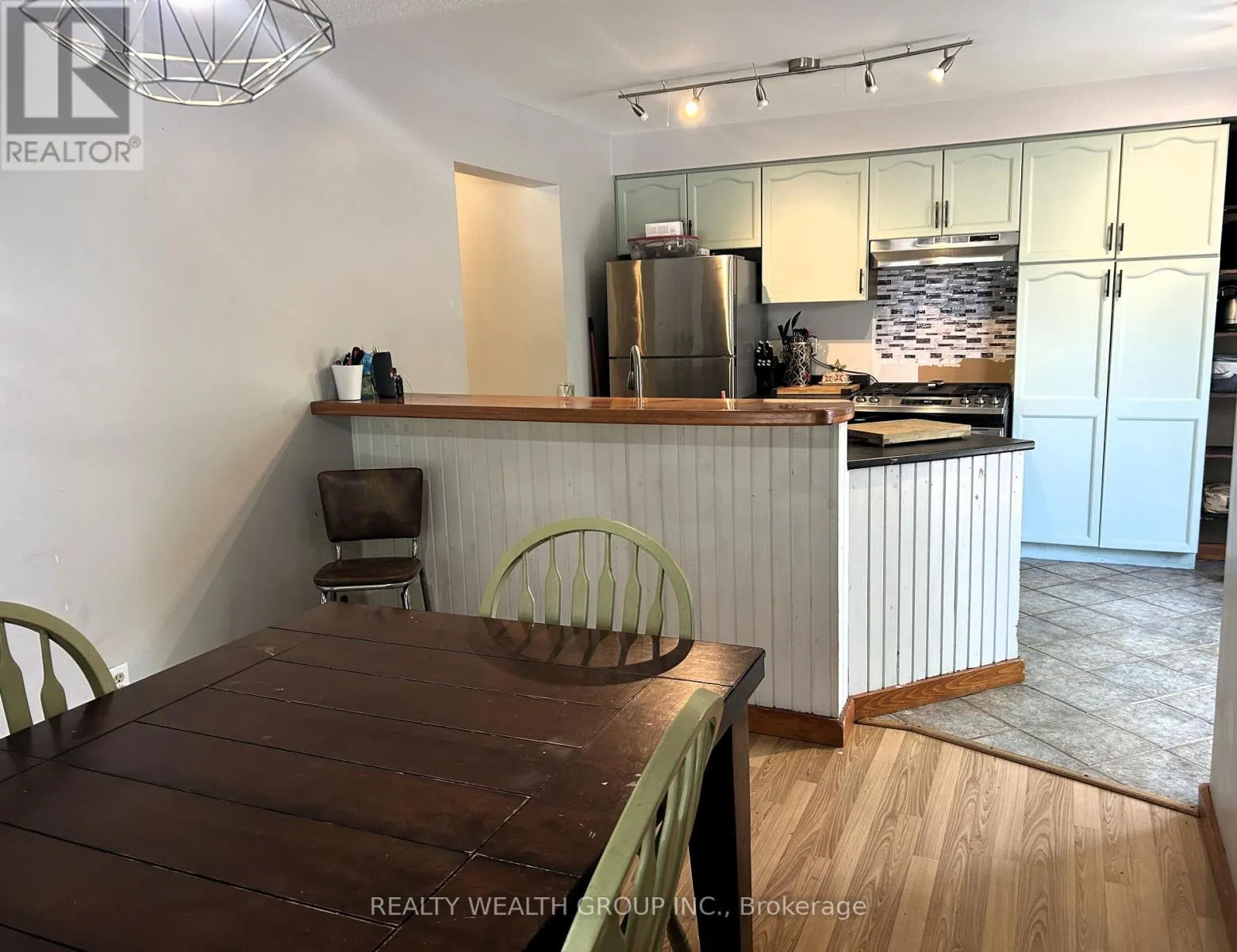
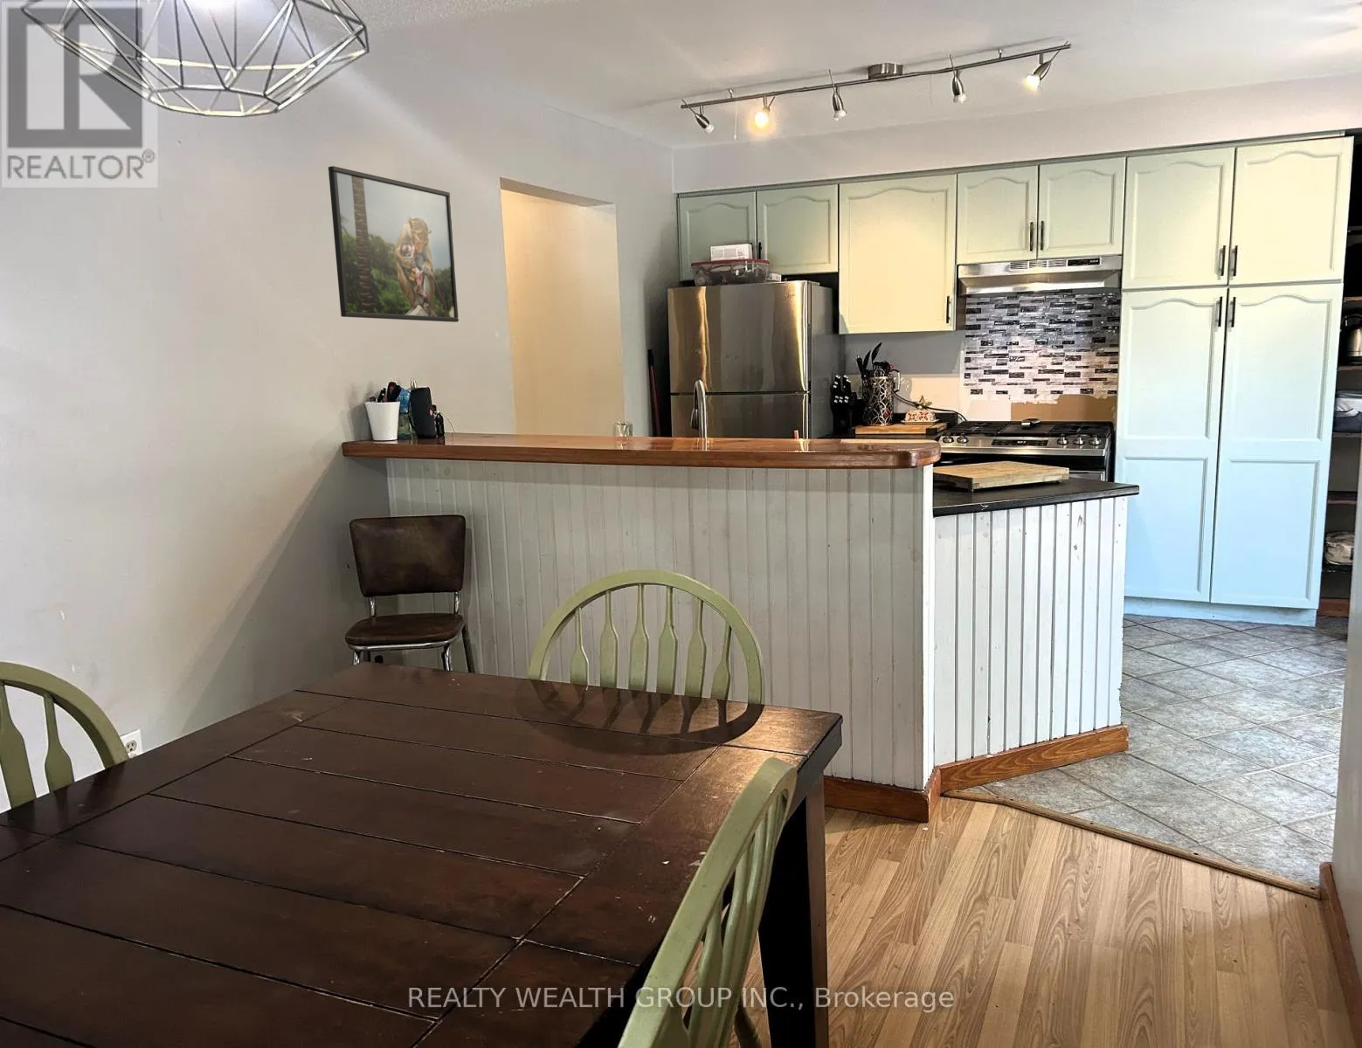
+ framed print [328,165,459,324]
